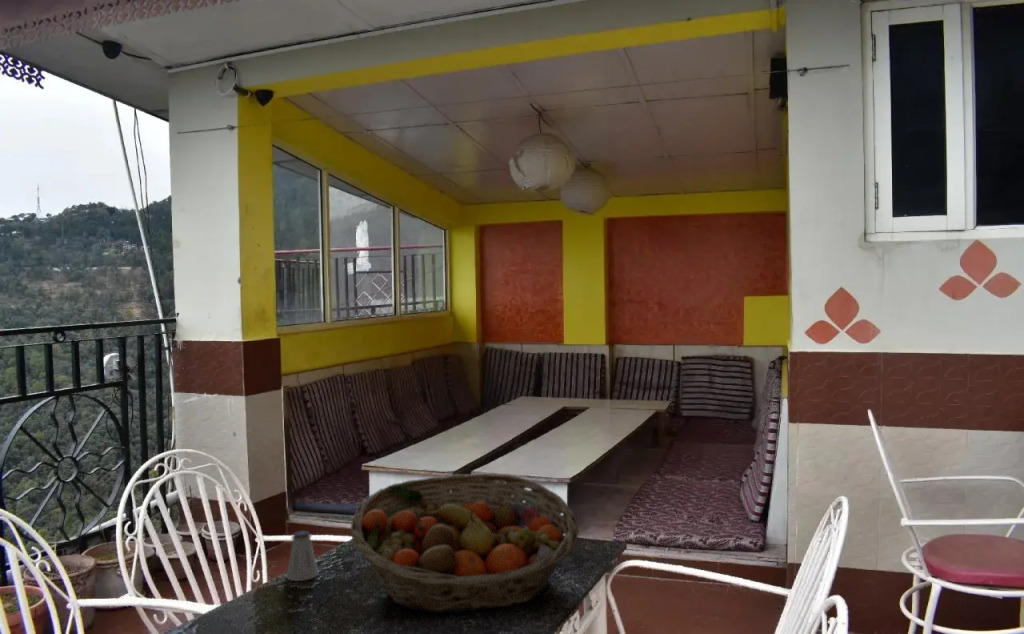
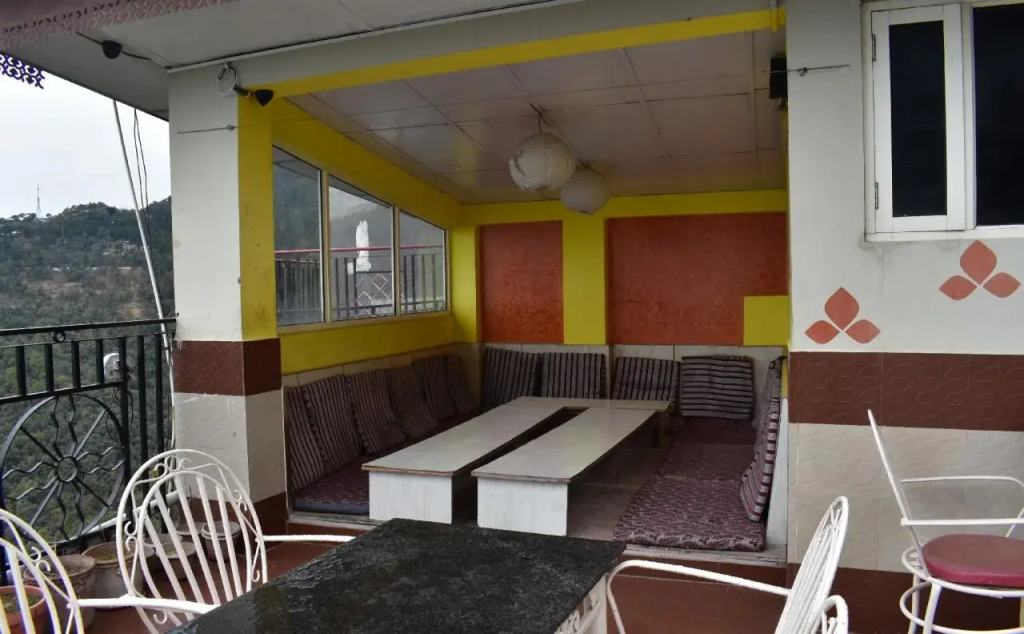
- saltshaker [285,530,319,582]
- fruit basket [350,472,580,614]
